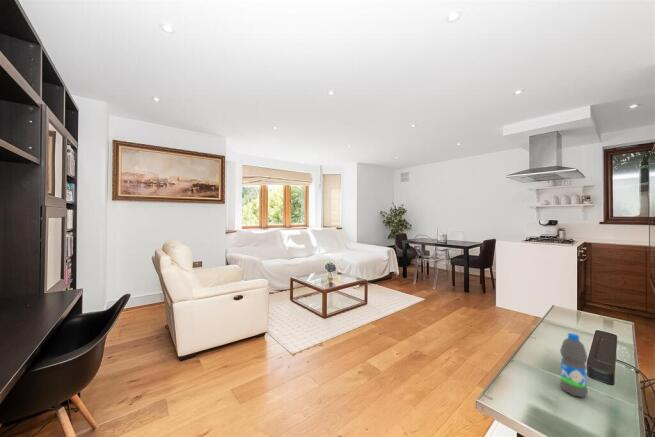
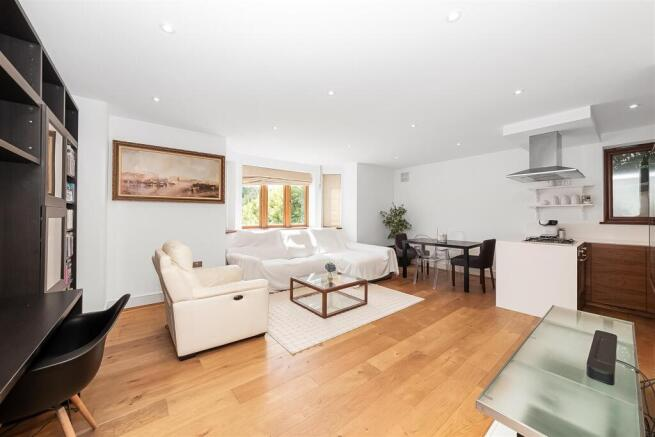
- water bottle [559,332,589,398]
